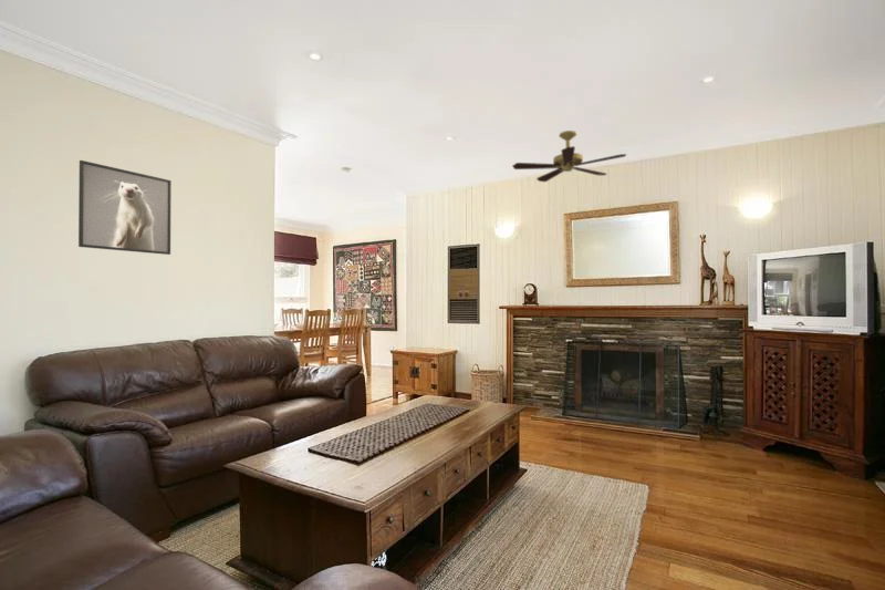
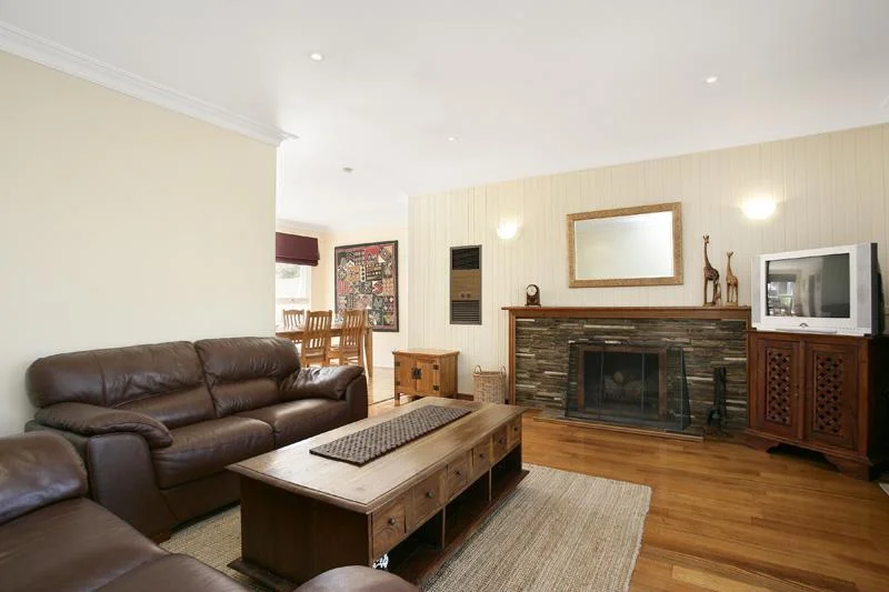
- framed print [77,159,173,256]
- ceiling fan [511,130,627,183]
